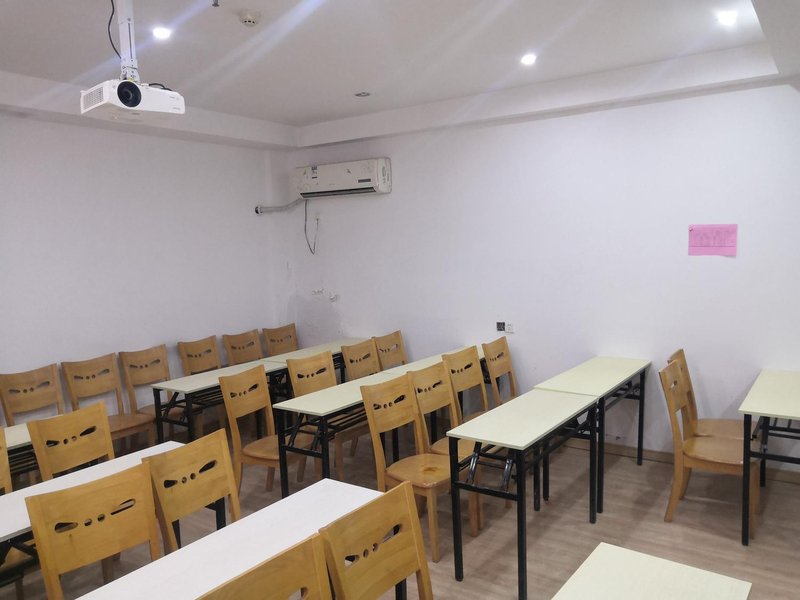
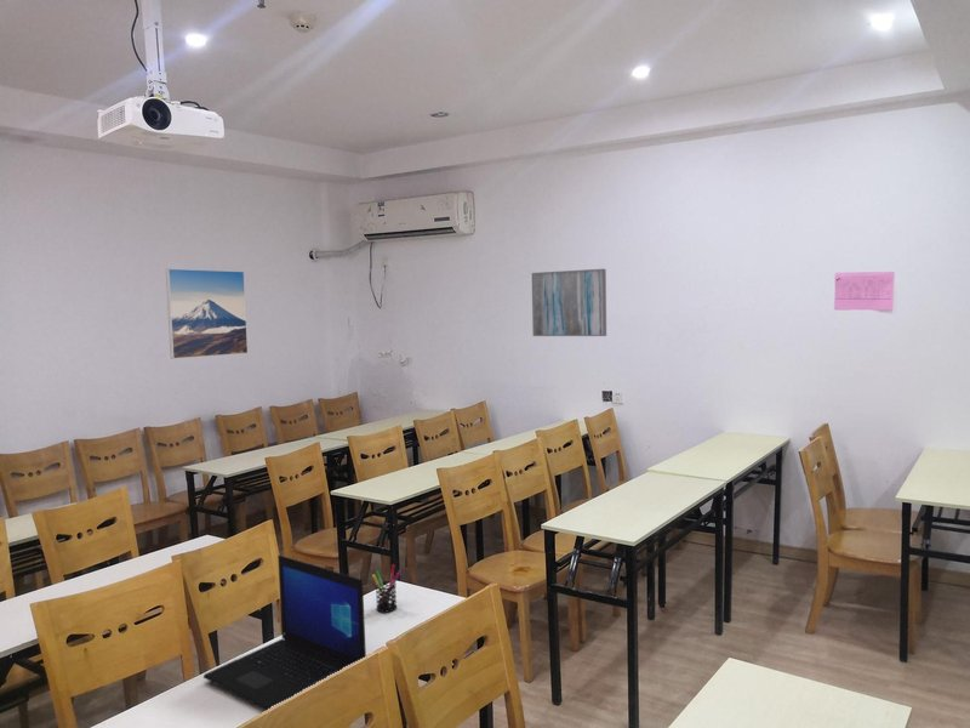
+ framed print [165,267,249,360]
+ laptop [202,554,367,711]
+ wall art [531,268,607,337]
+ pen holder [371,563,403,614]
